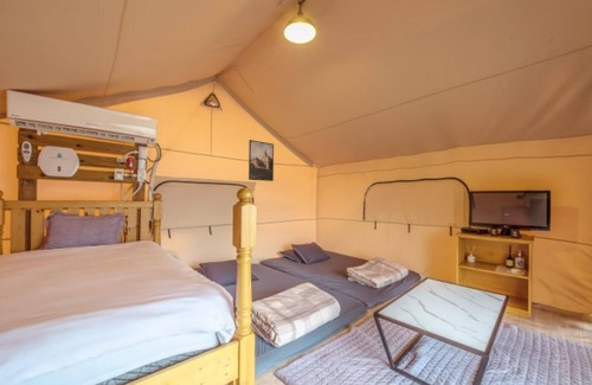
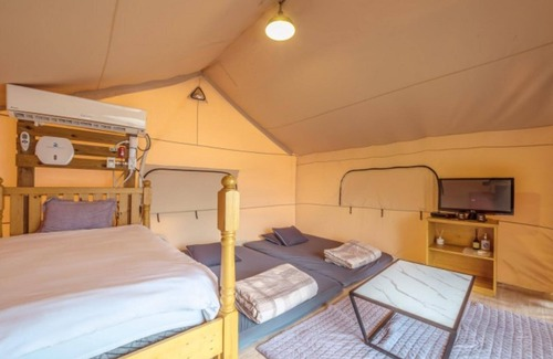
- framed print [247,139,275,182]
